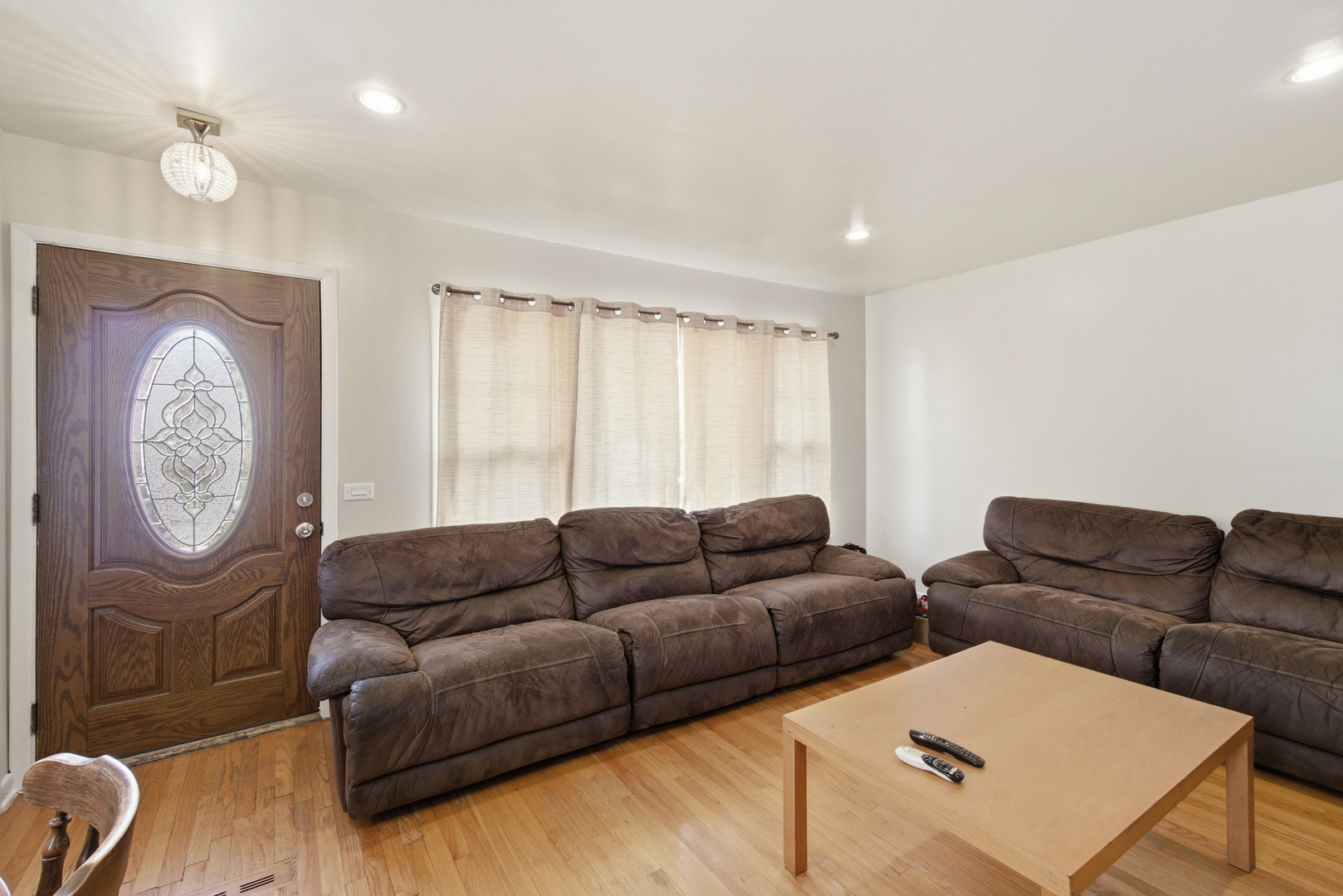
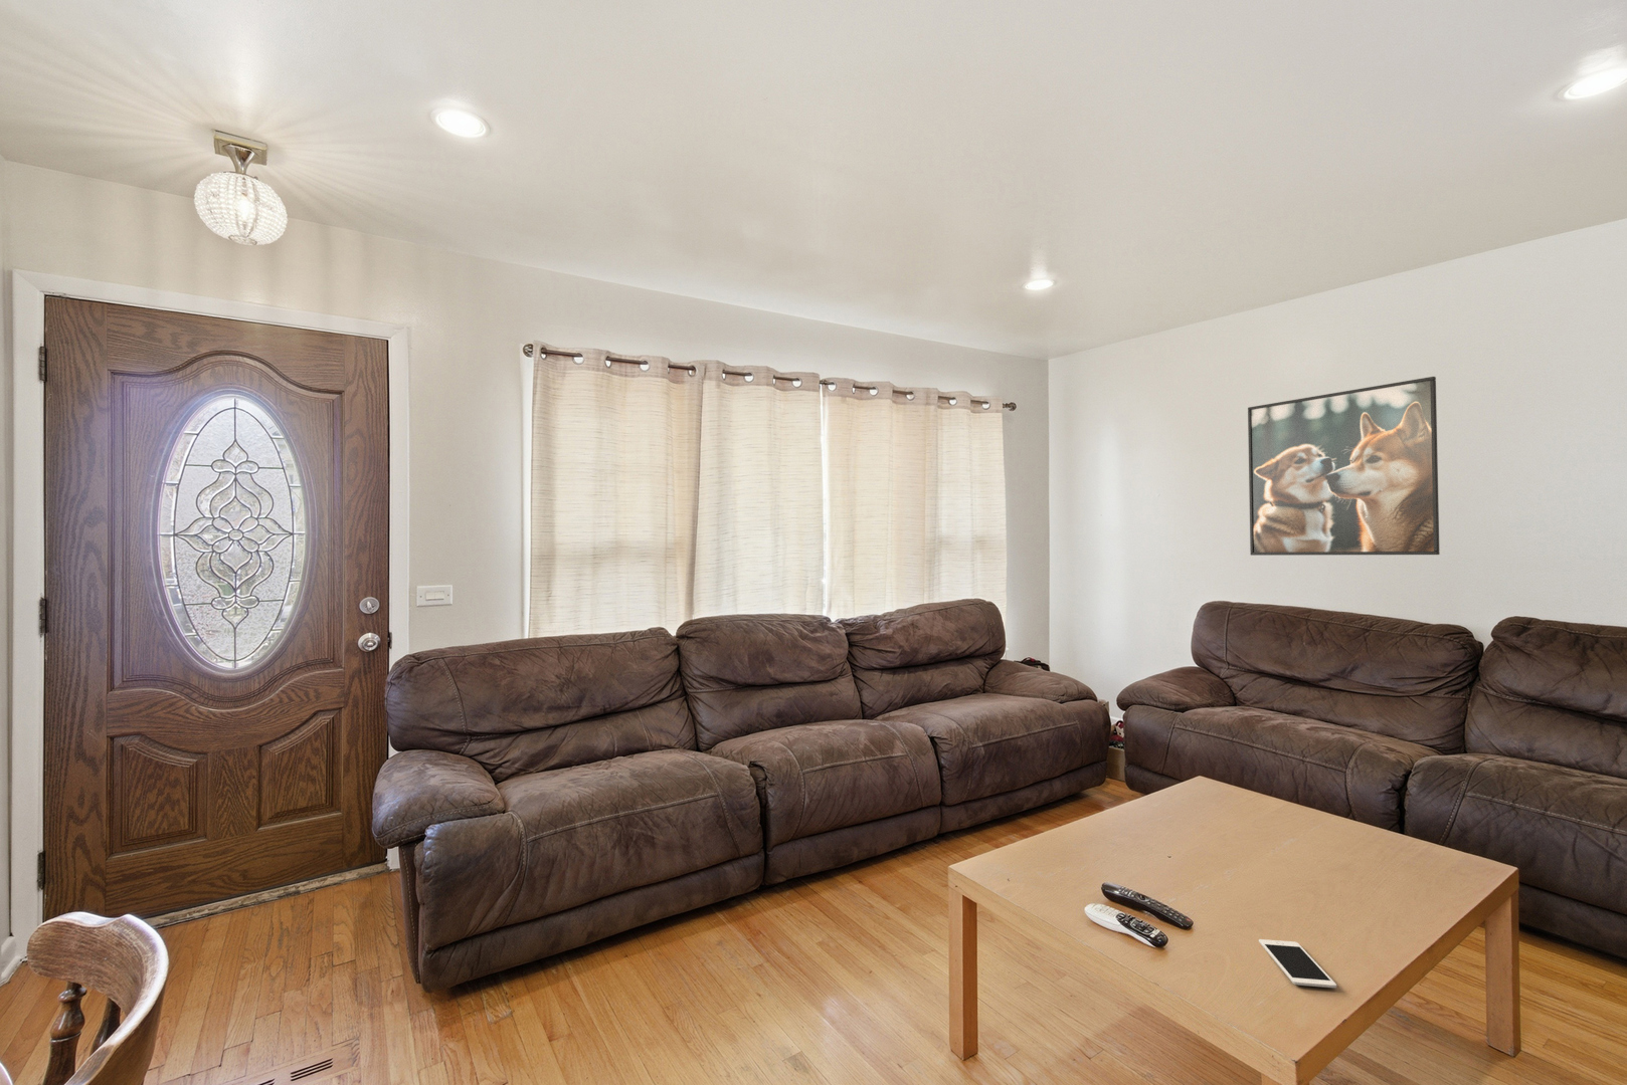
+ cell phone [1258,938,1337,988]
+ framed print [1247,375,1440,557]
